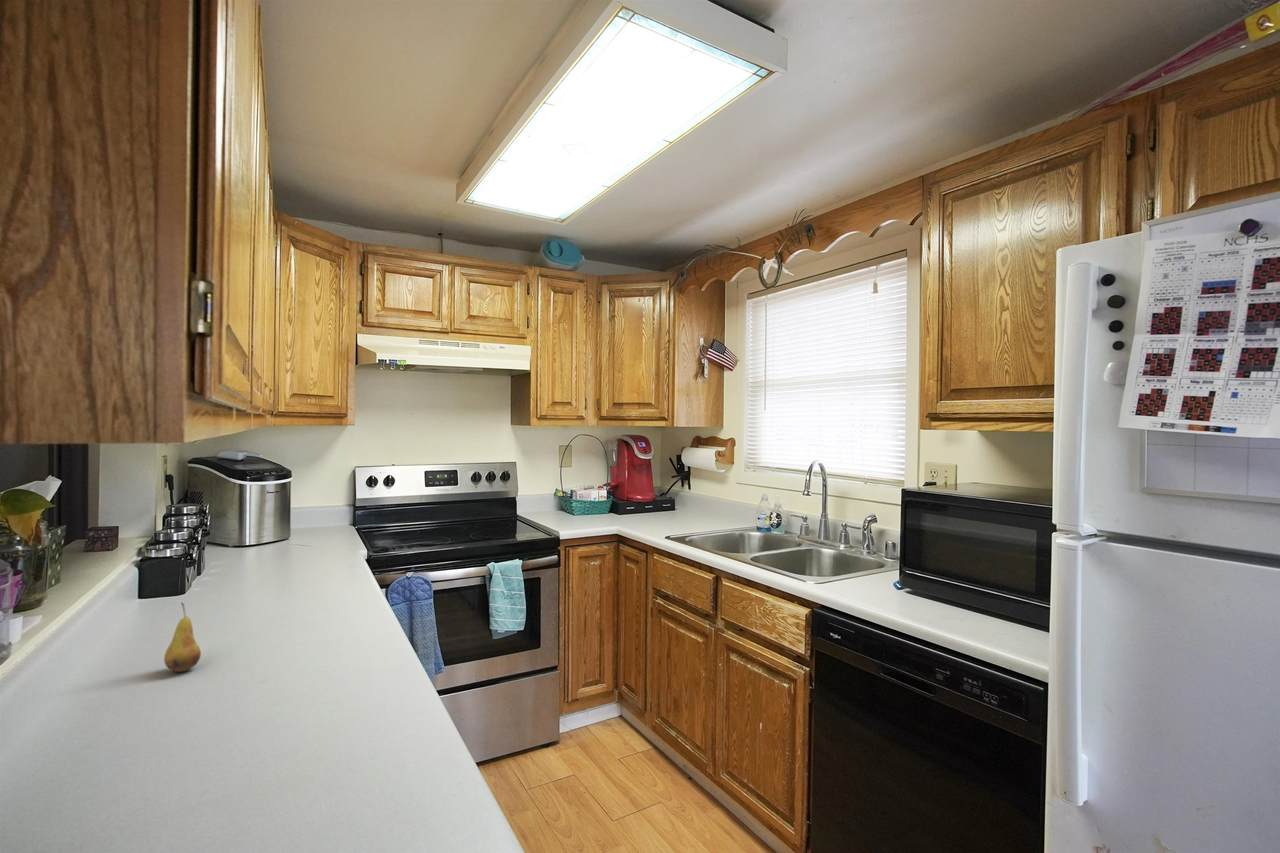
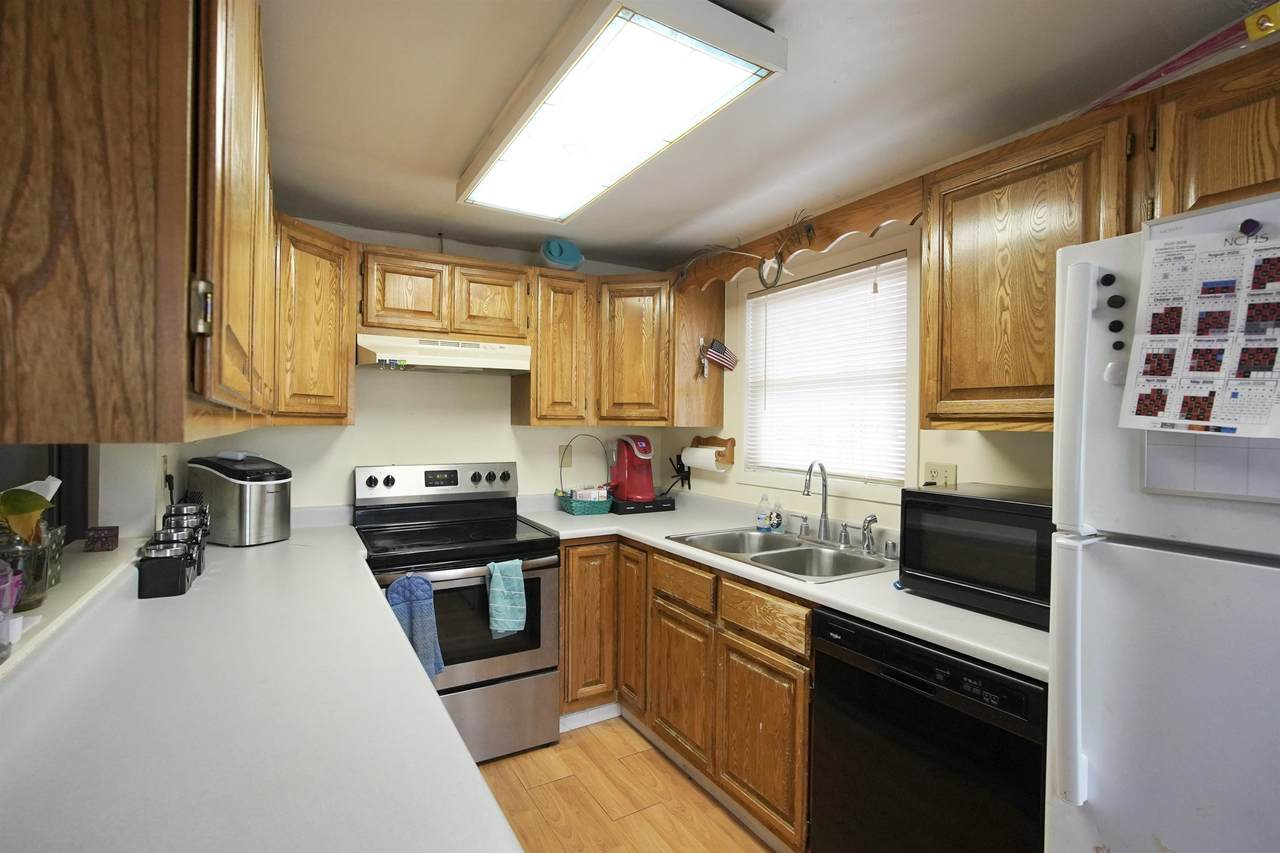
- fruit [163,601,202,673]
